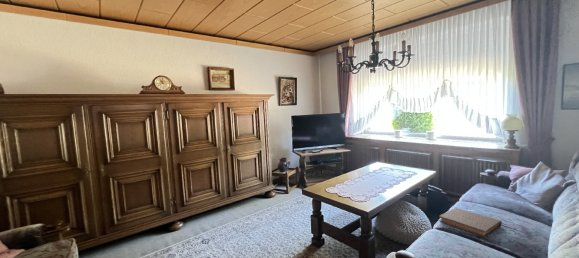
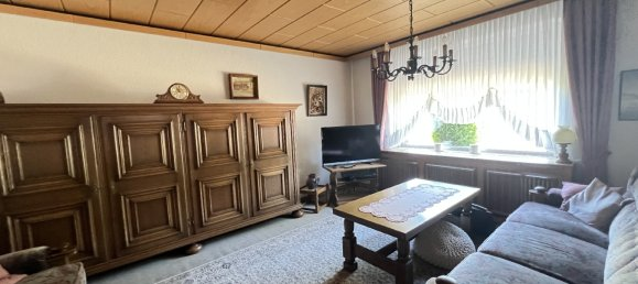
- book [438,207,503,239]
